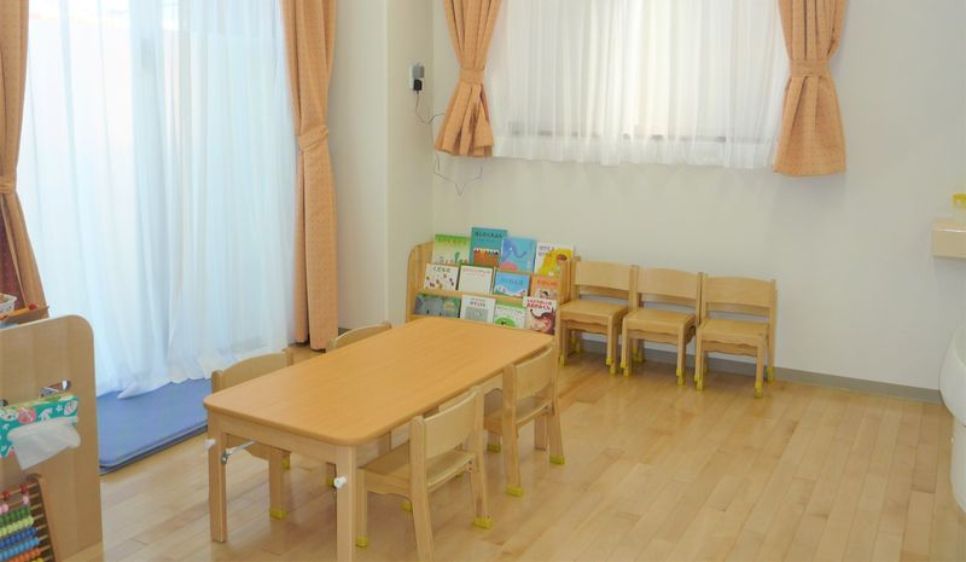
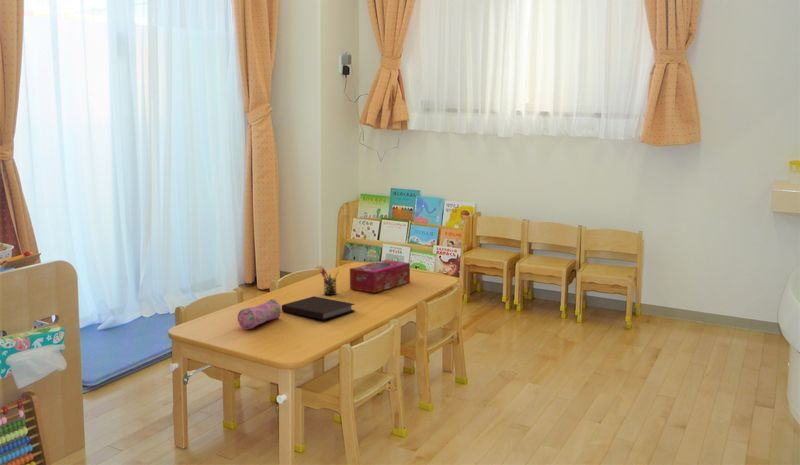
+ pencil case [237,298,282,330]
+ pen holder [320,267,340,296]
+ notebook [281,295,356,321]
+ tissue box [349,259,411,294]
